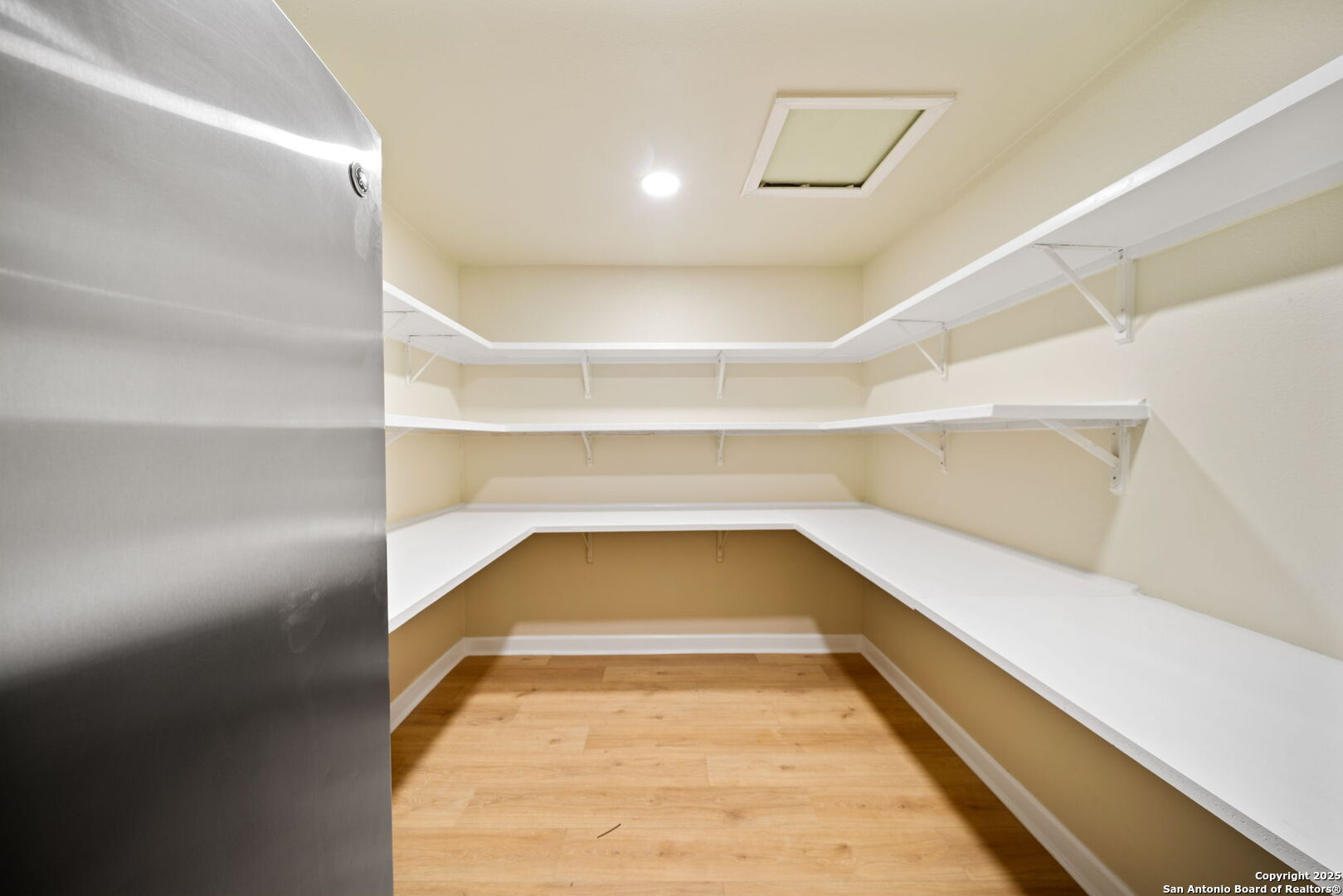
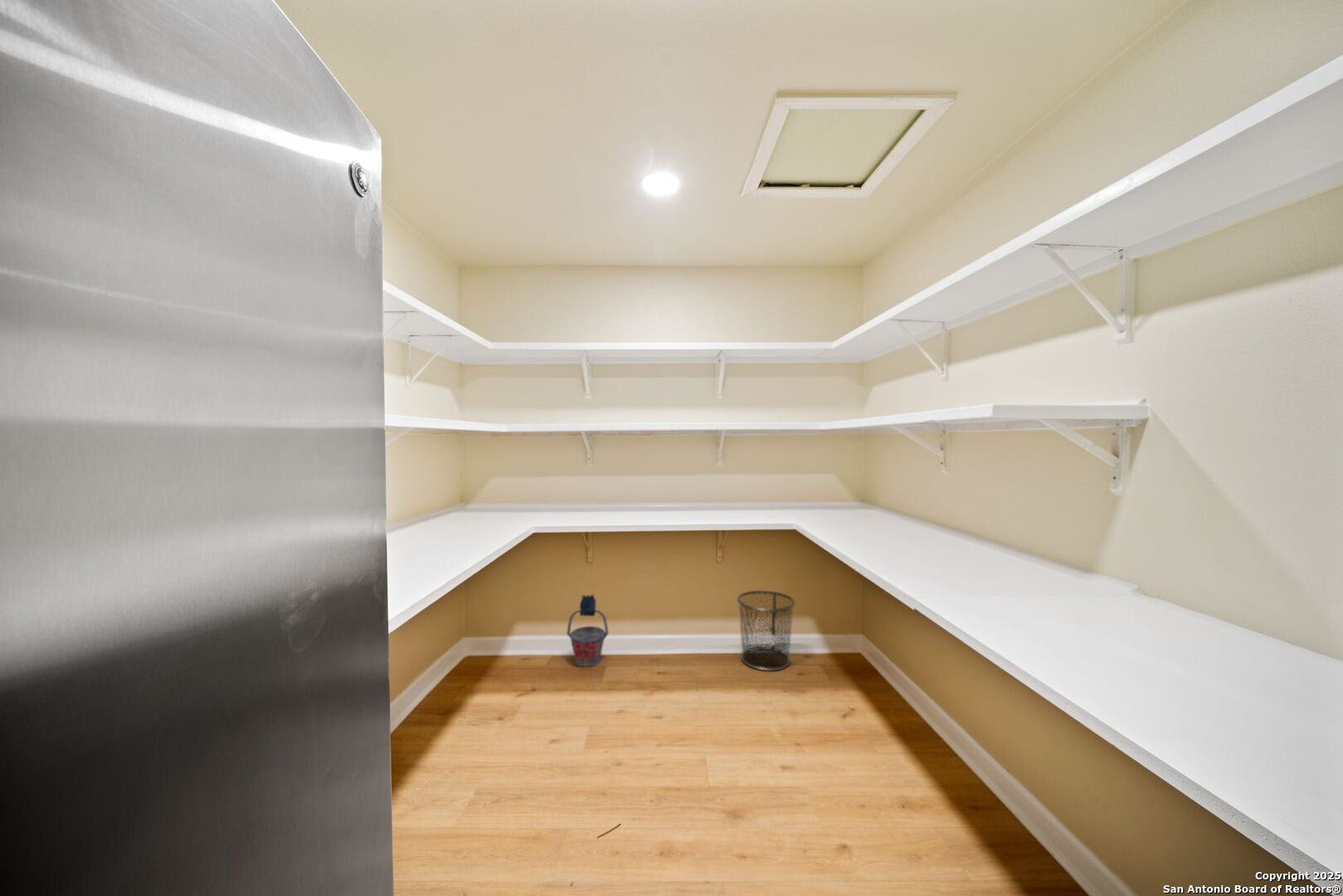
+ bucket [566,594,609,668]
+ waste bin [736,590,796,672]
